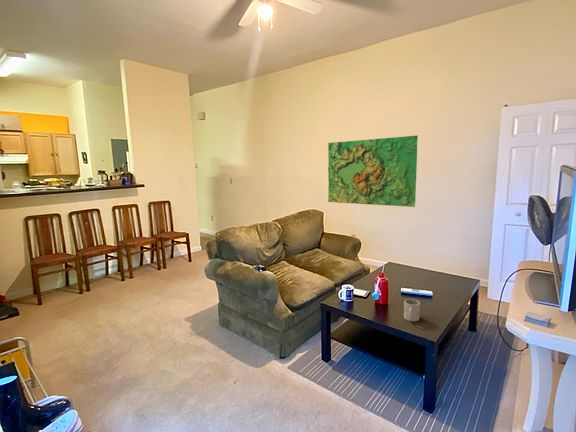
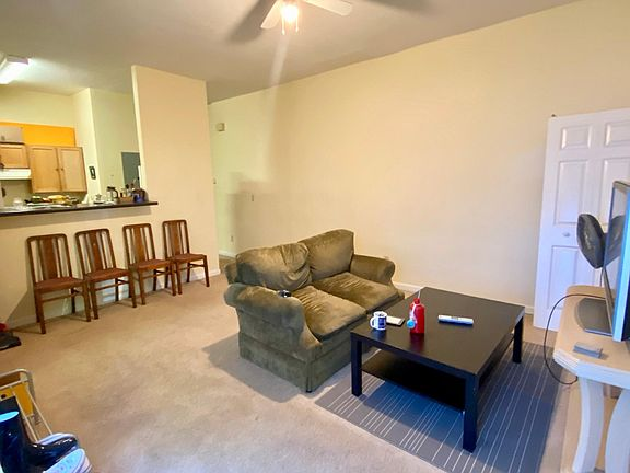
- mug [403,298,421,322]
- terrain map [327,134,419,208]
